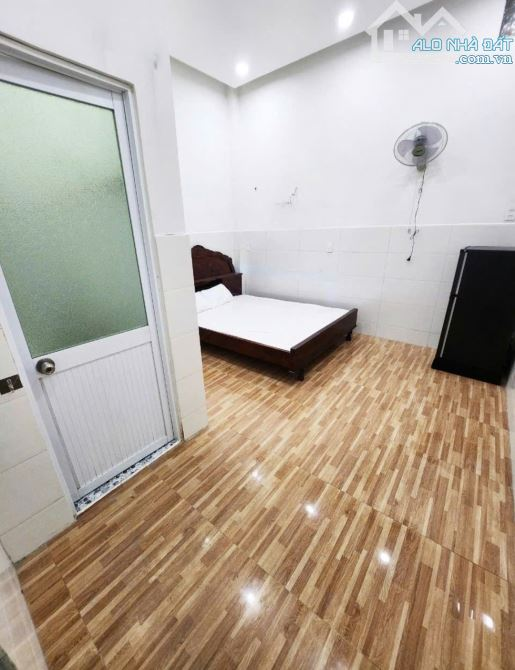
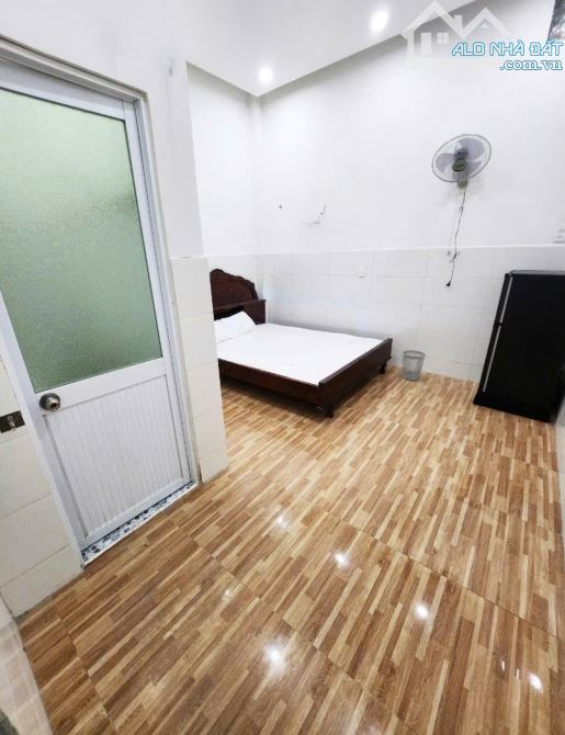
+ wastebasket [400,349,427,382]
